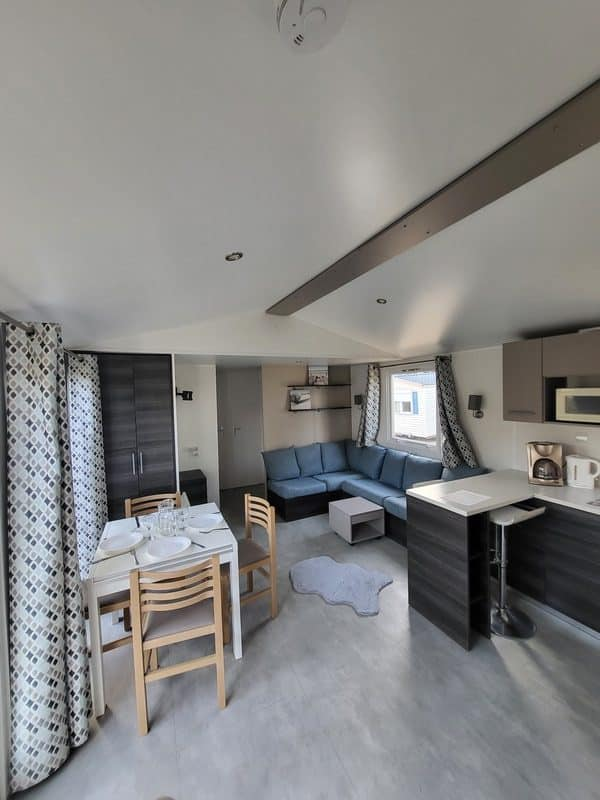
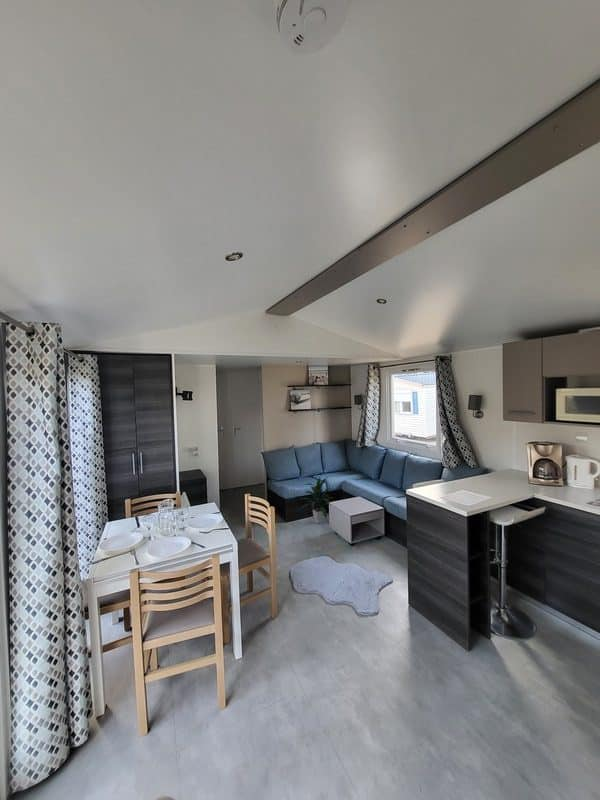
+ indoor plant [298,476,333,524]
